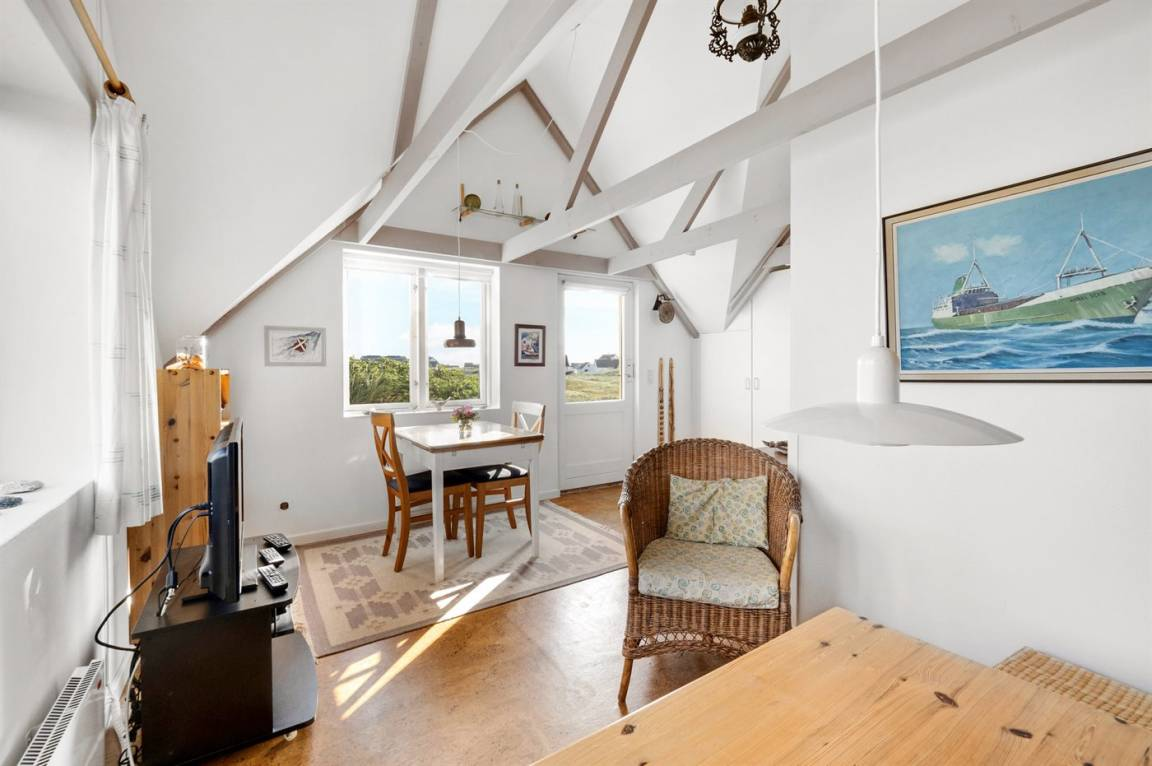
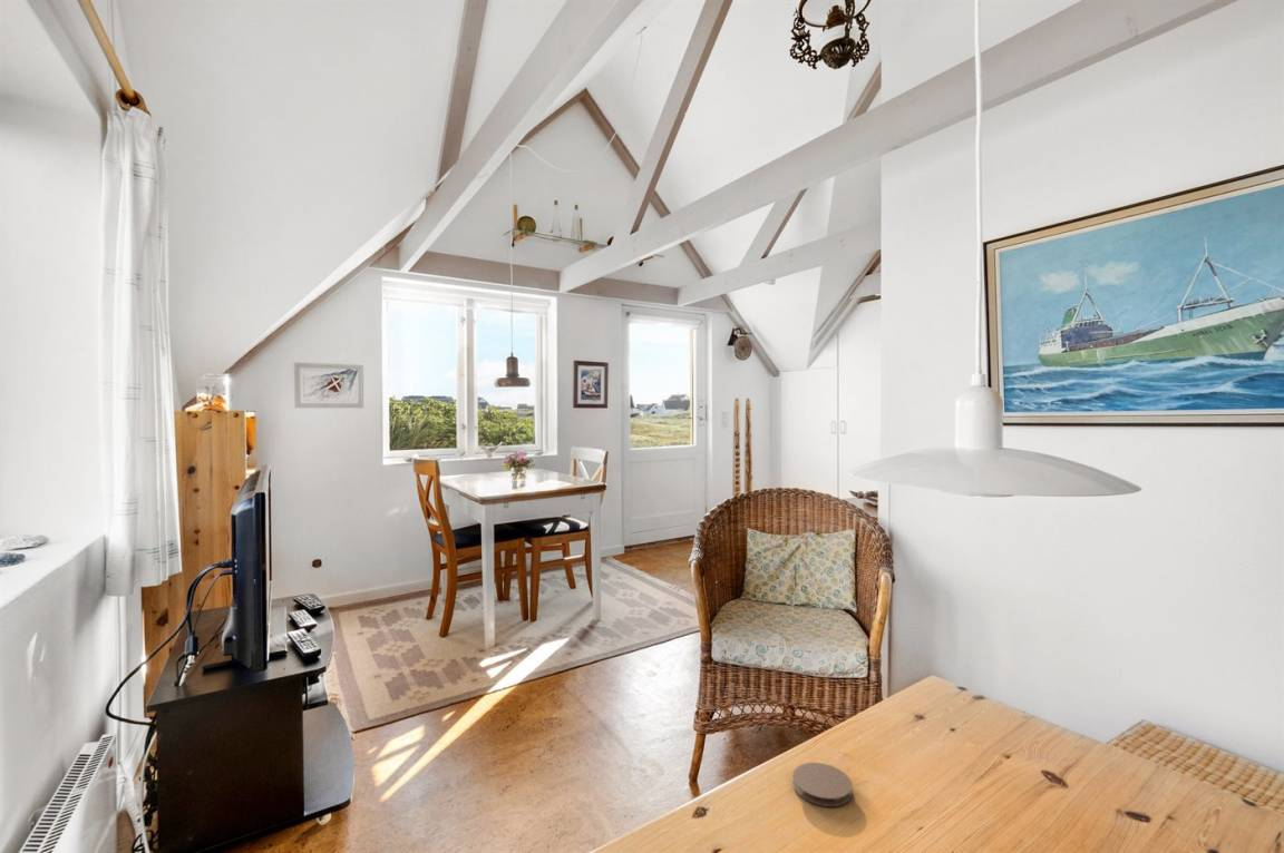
+ coaster [791,762,853,807]
